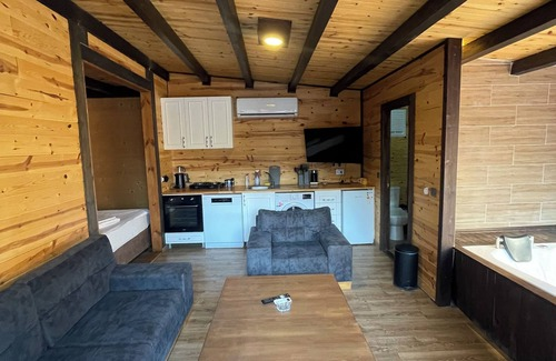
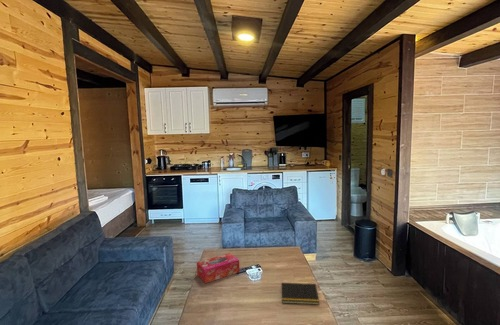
+ notepad [281,282,320,305]
+ tissue box [196,252,240,284]
